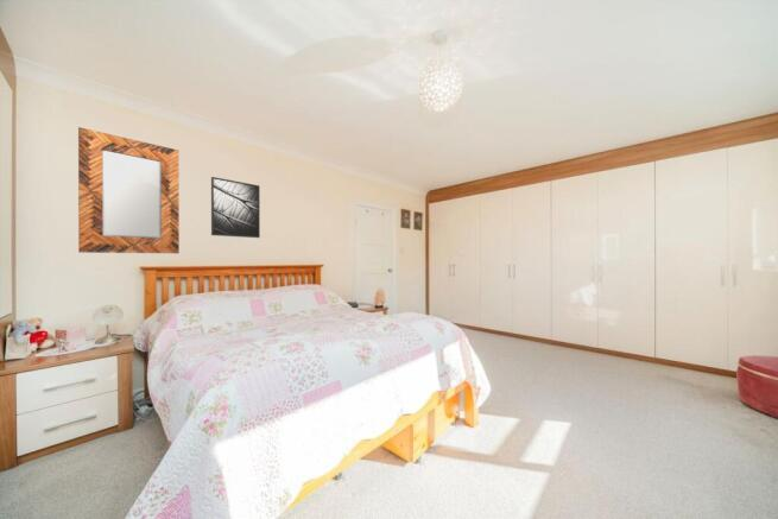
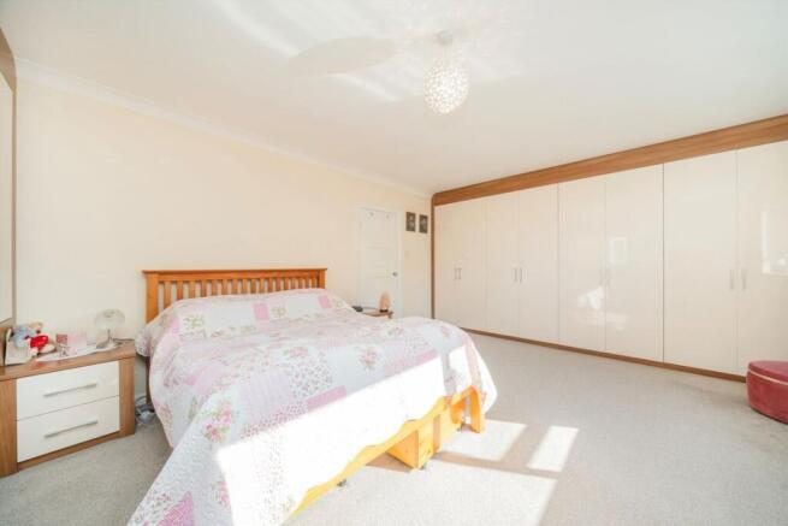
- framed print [210,176,261,239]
- home mirror [77,126,181,254]
